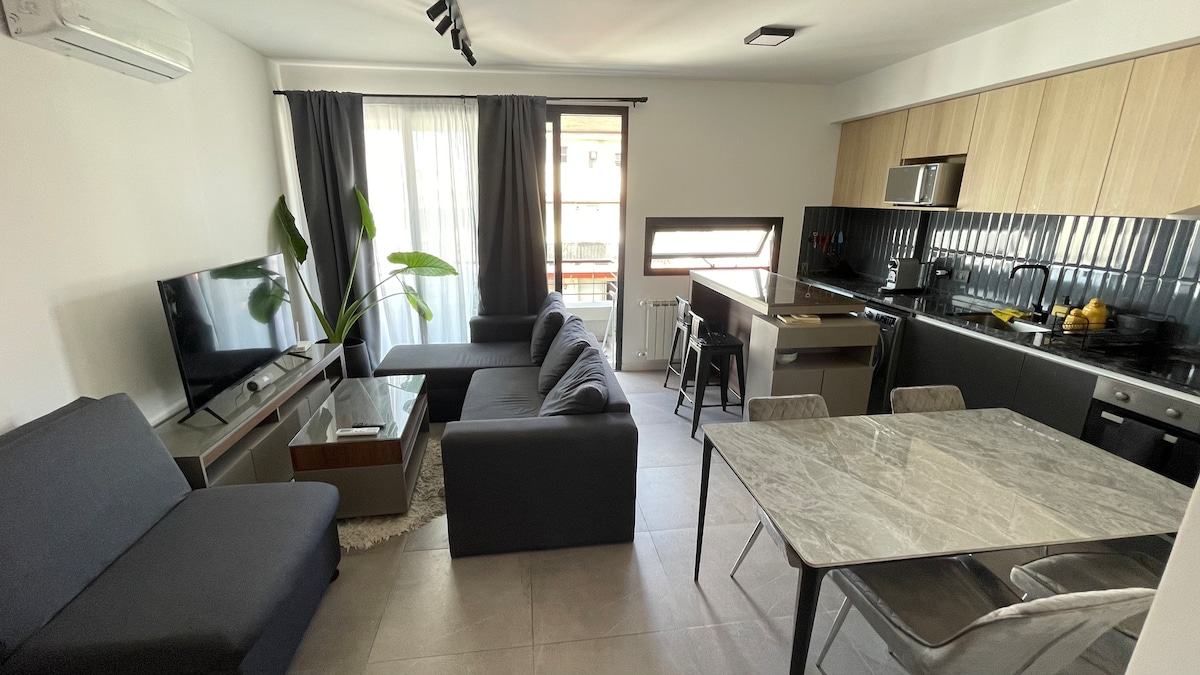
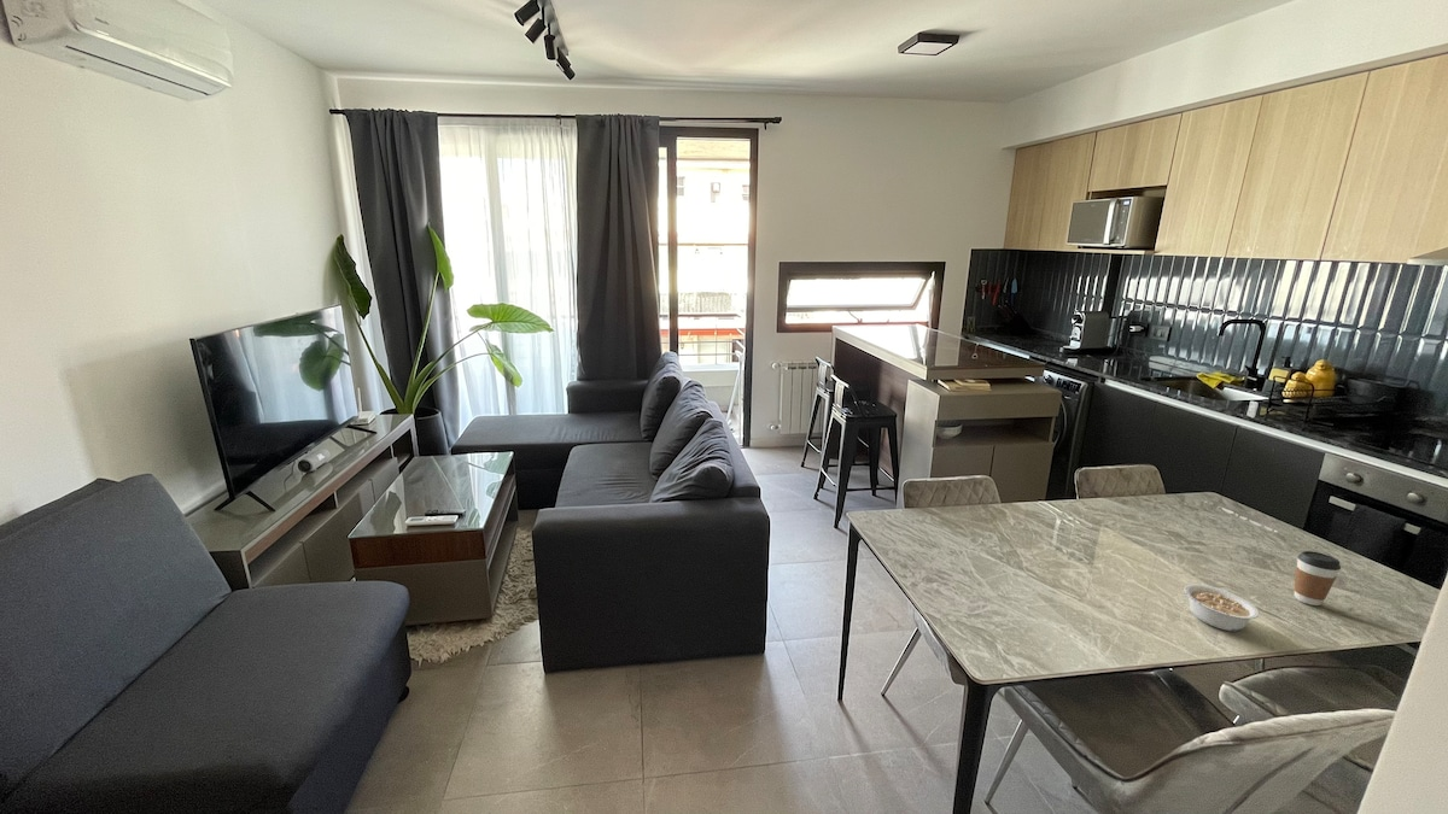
+ legume [1184,584,1260,632]
+ coffee cup [1294,550,1342,607]
